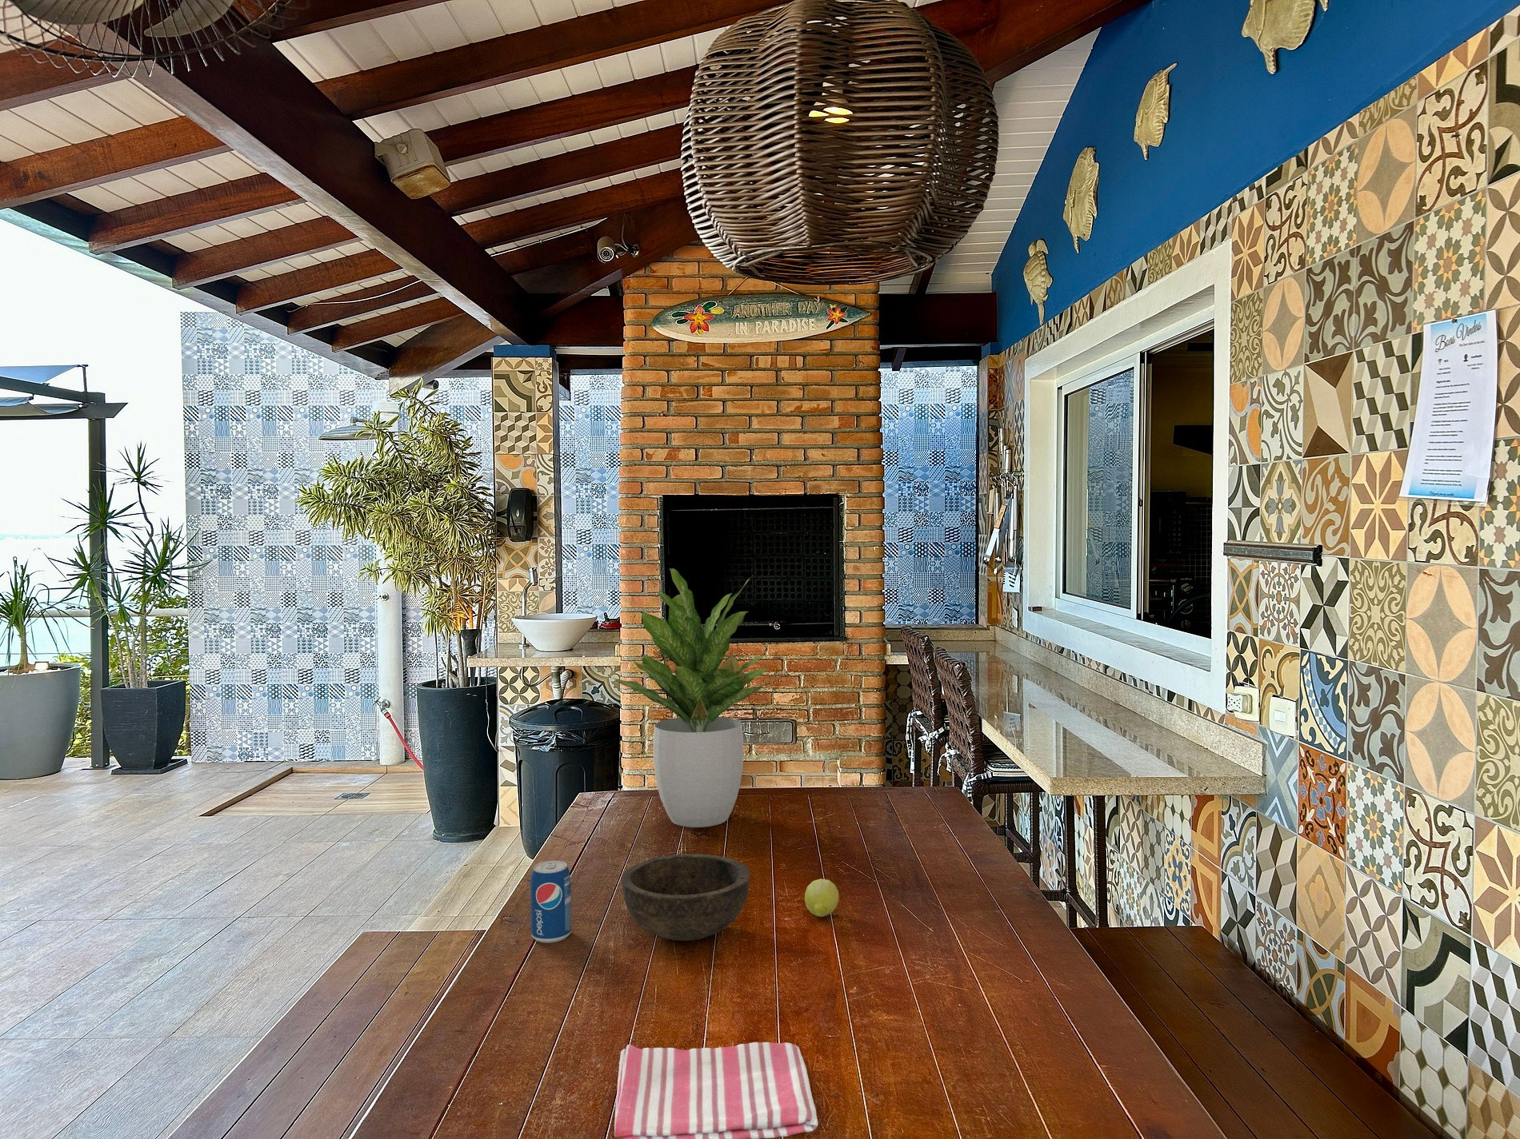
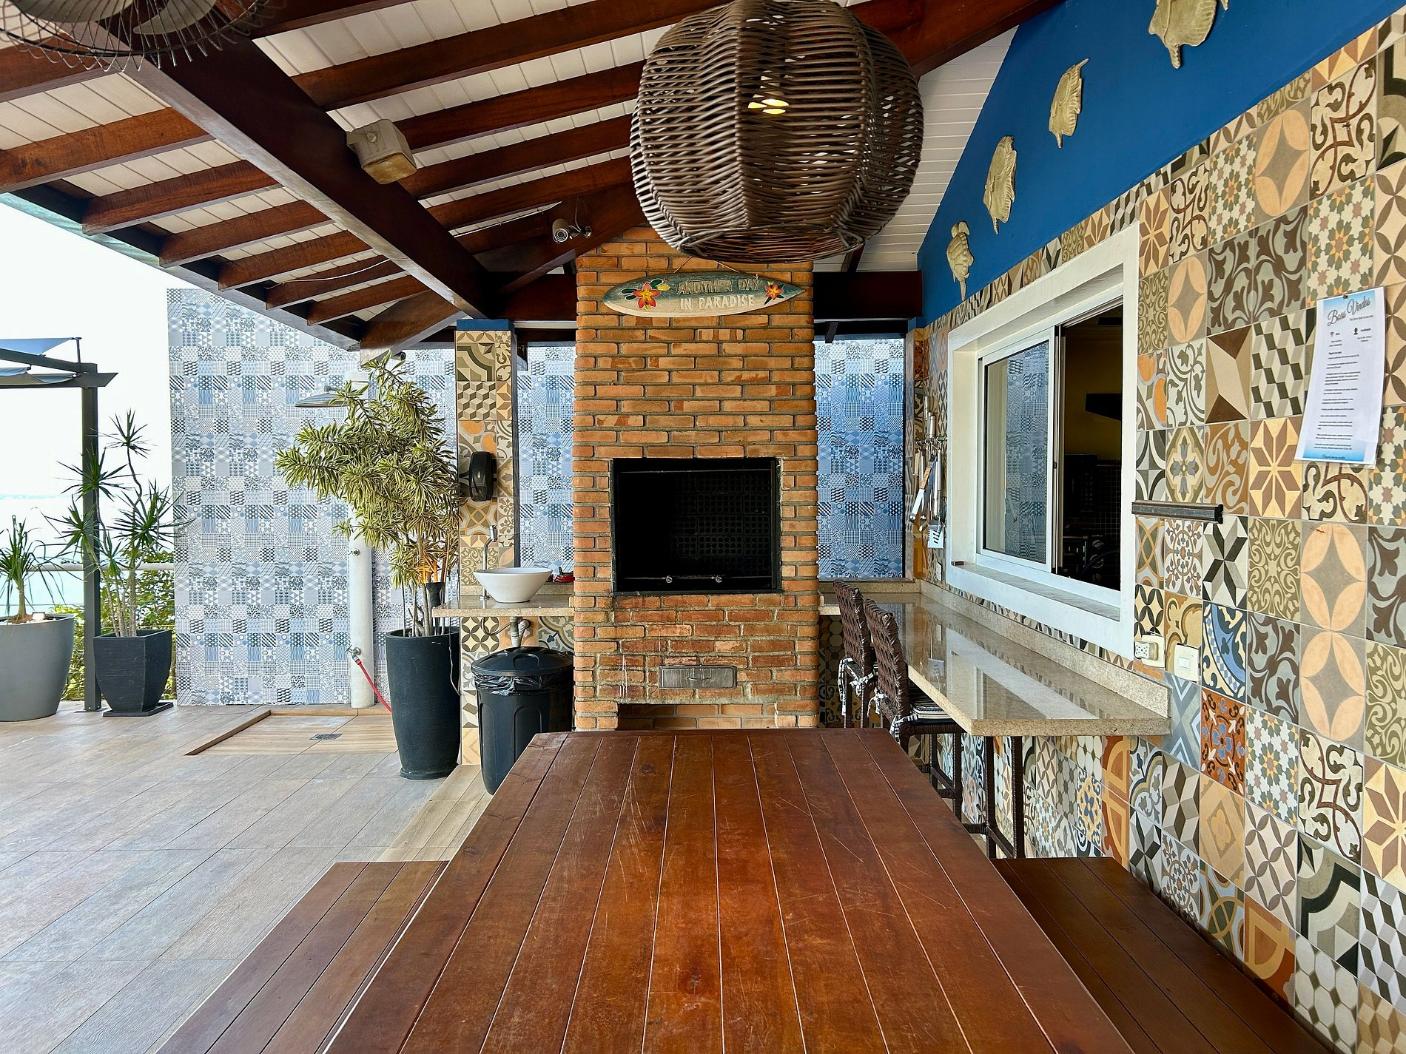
- bowl [621,853,750,942]
- beverage can [529,860,572,944]
- fruit [804,878,840,918]
- potted plant [613,567,772,828]
- dish towel [614,1041,819,1139]
